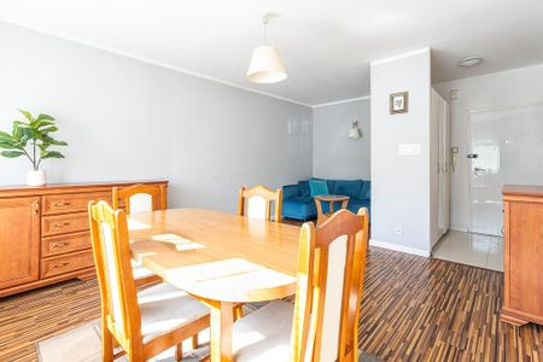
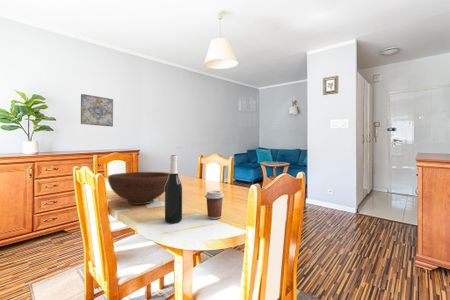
+ fruit bowl [107,171,170,206]
+ wine bottle [164,154,183,224]
+ wall art [80,93,114,128]
+ coffee cup [204,190,225,220]
